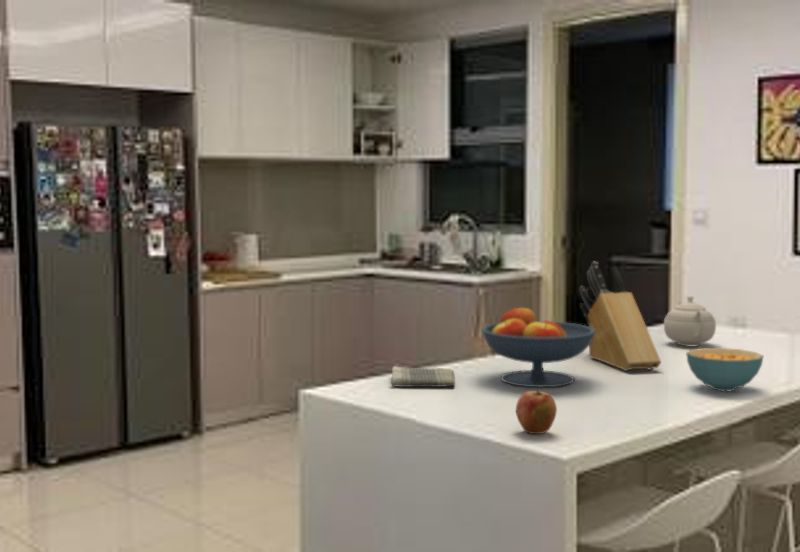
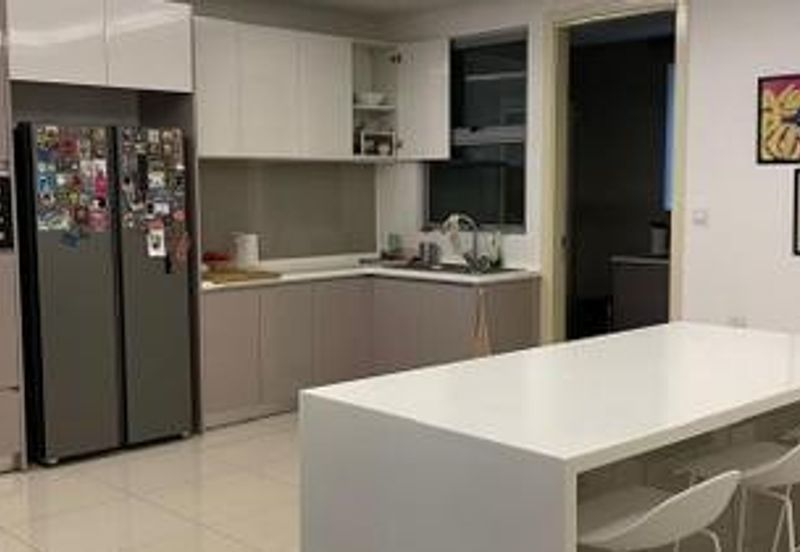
- teapot [663,295,717,347]
- dish towel [391,365,456,388]
- knife block [579,261,662,372]
- apple [515,388,558,435]
- cereal bowl [685,347,764,392]
- fruit bowl [480,305,596,388]
